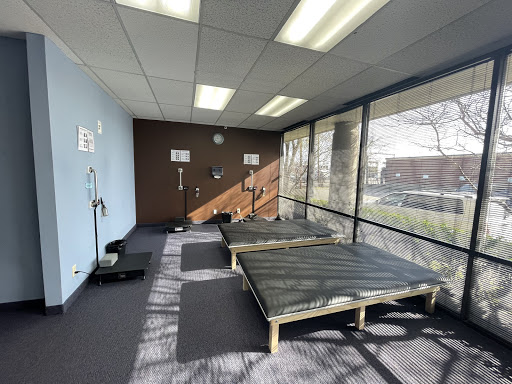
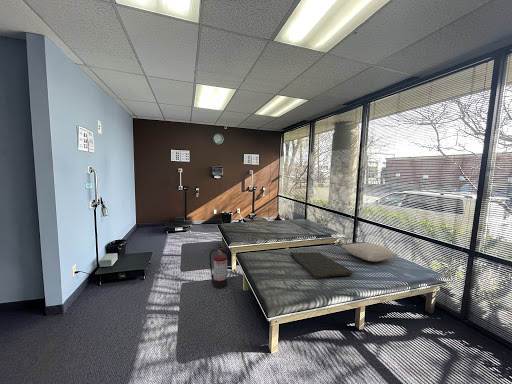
+ hand towel [289,251,354,280]
+ pillow [340,241,399,262]
+ fire extinguisher [209,246,229,289]
